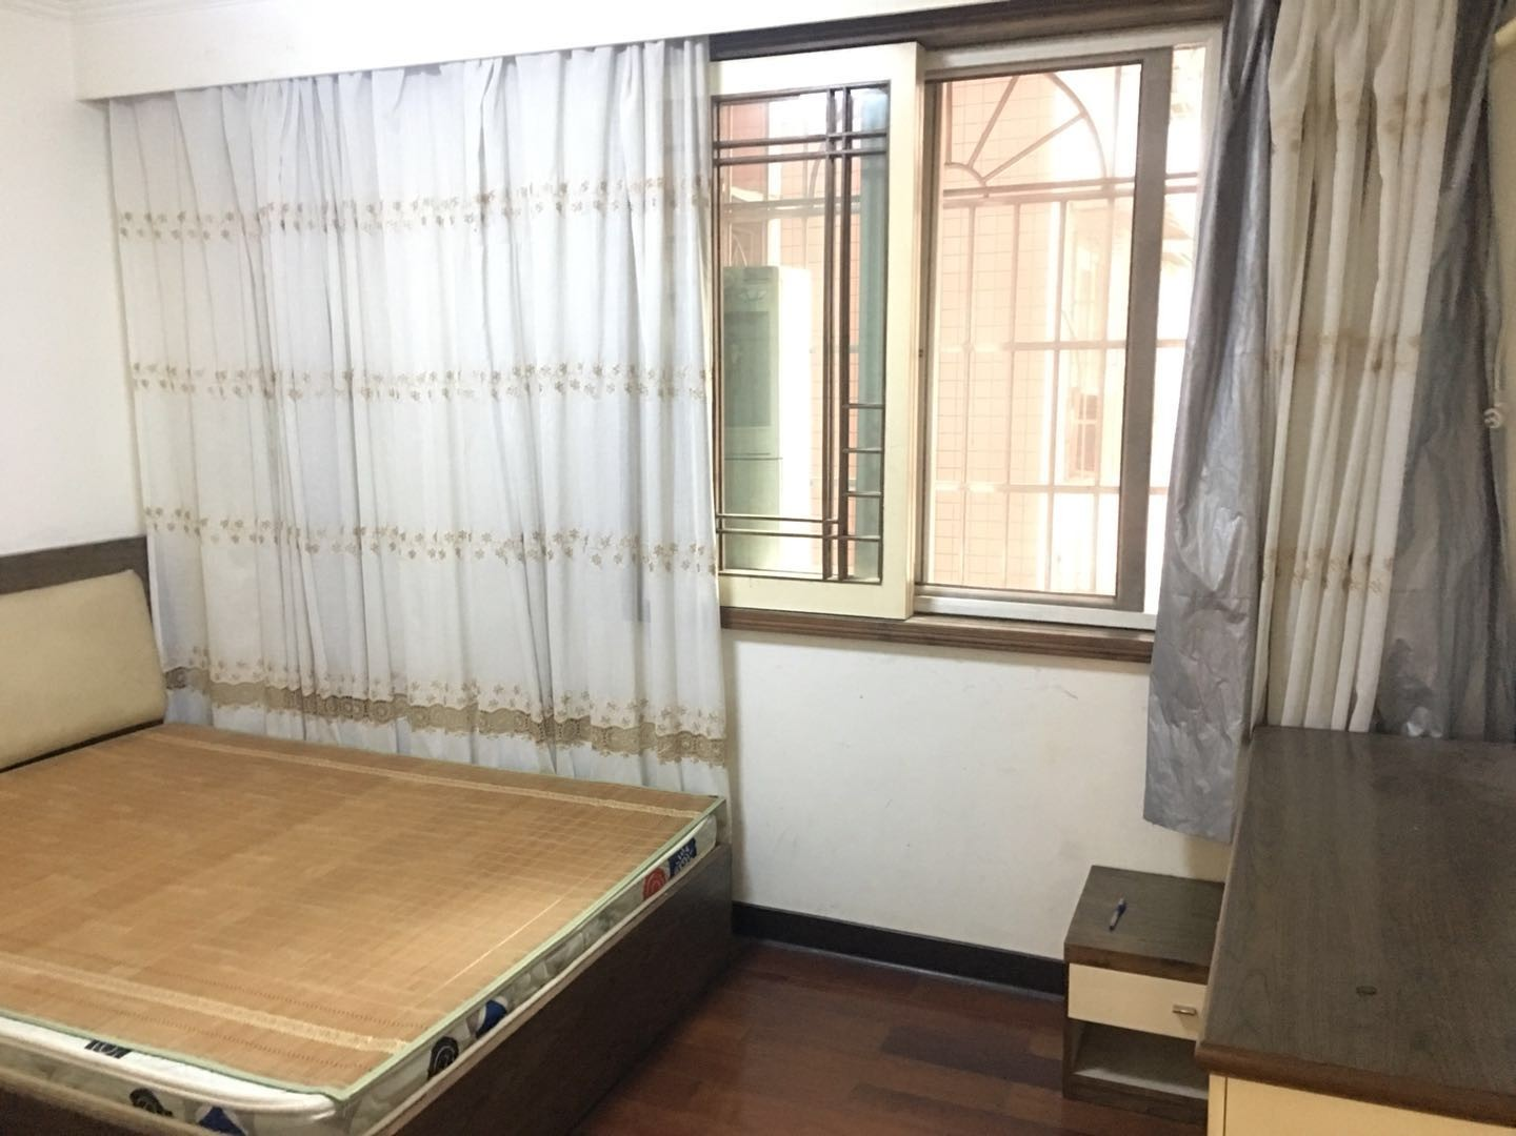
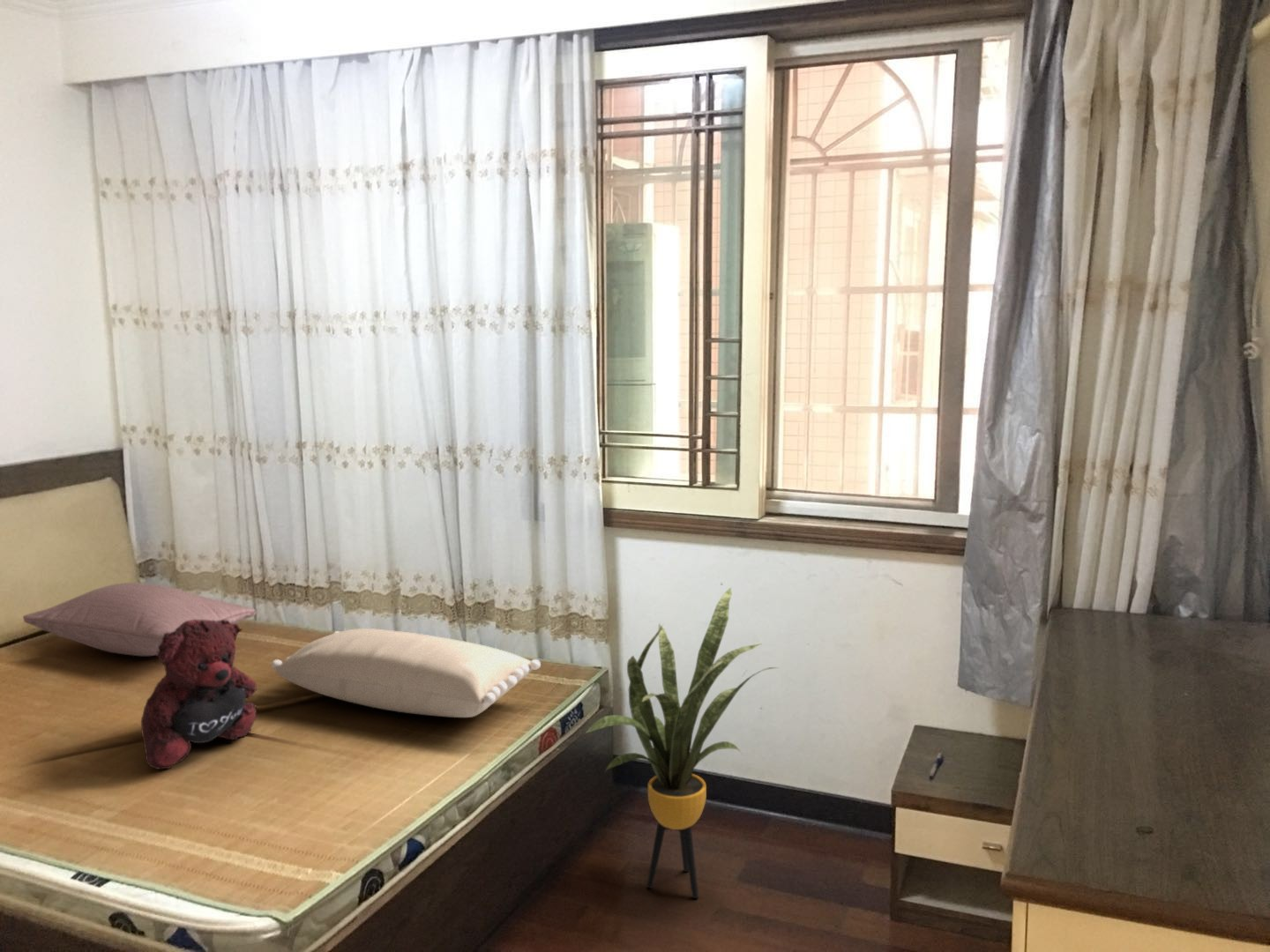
+ pillow [22,582,258,657]
+ teddy bear [140,620,258,770]
+ pillow [271,628,542,718]
+ house plant [583,586,778,899]
